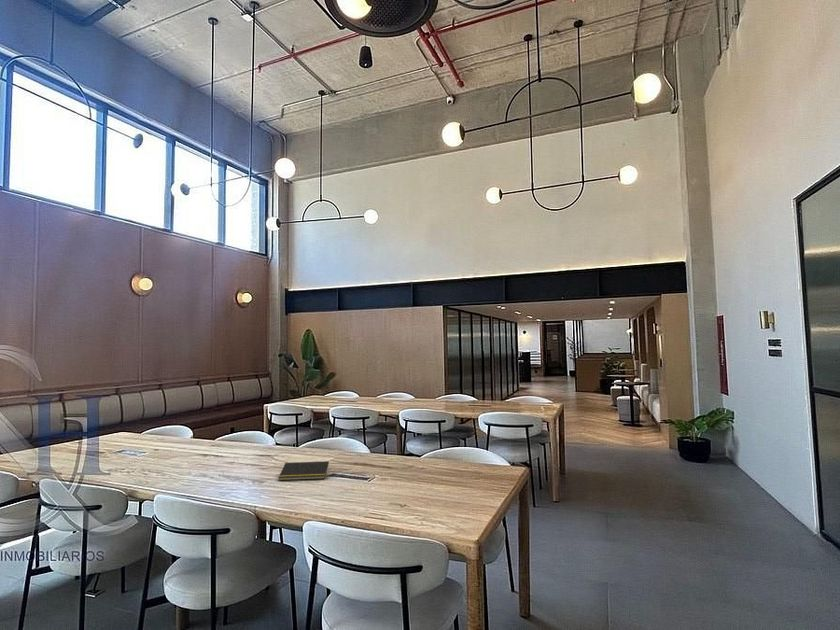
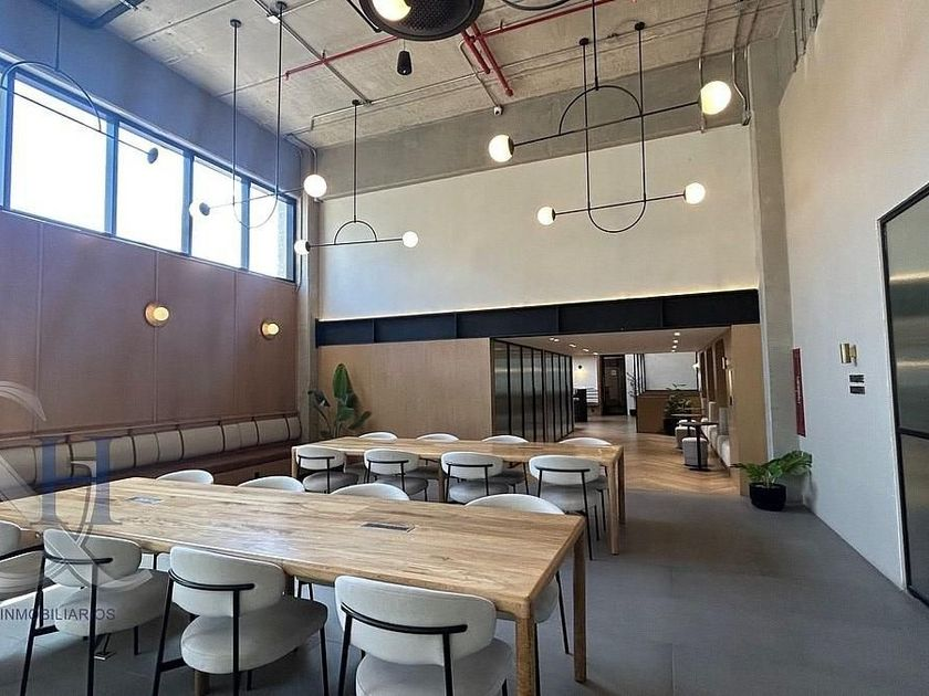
- notepad [277,460,330,481]
